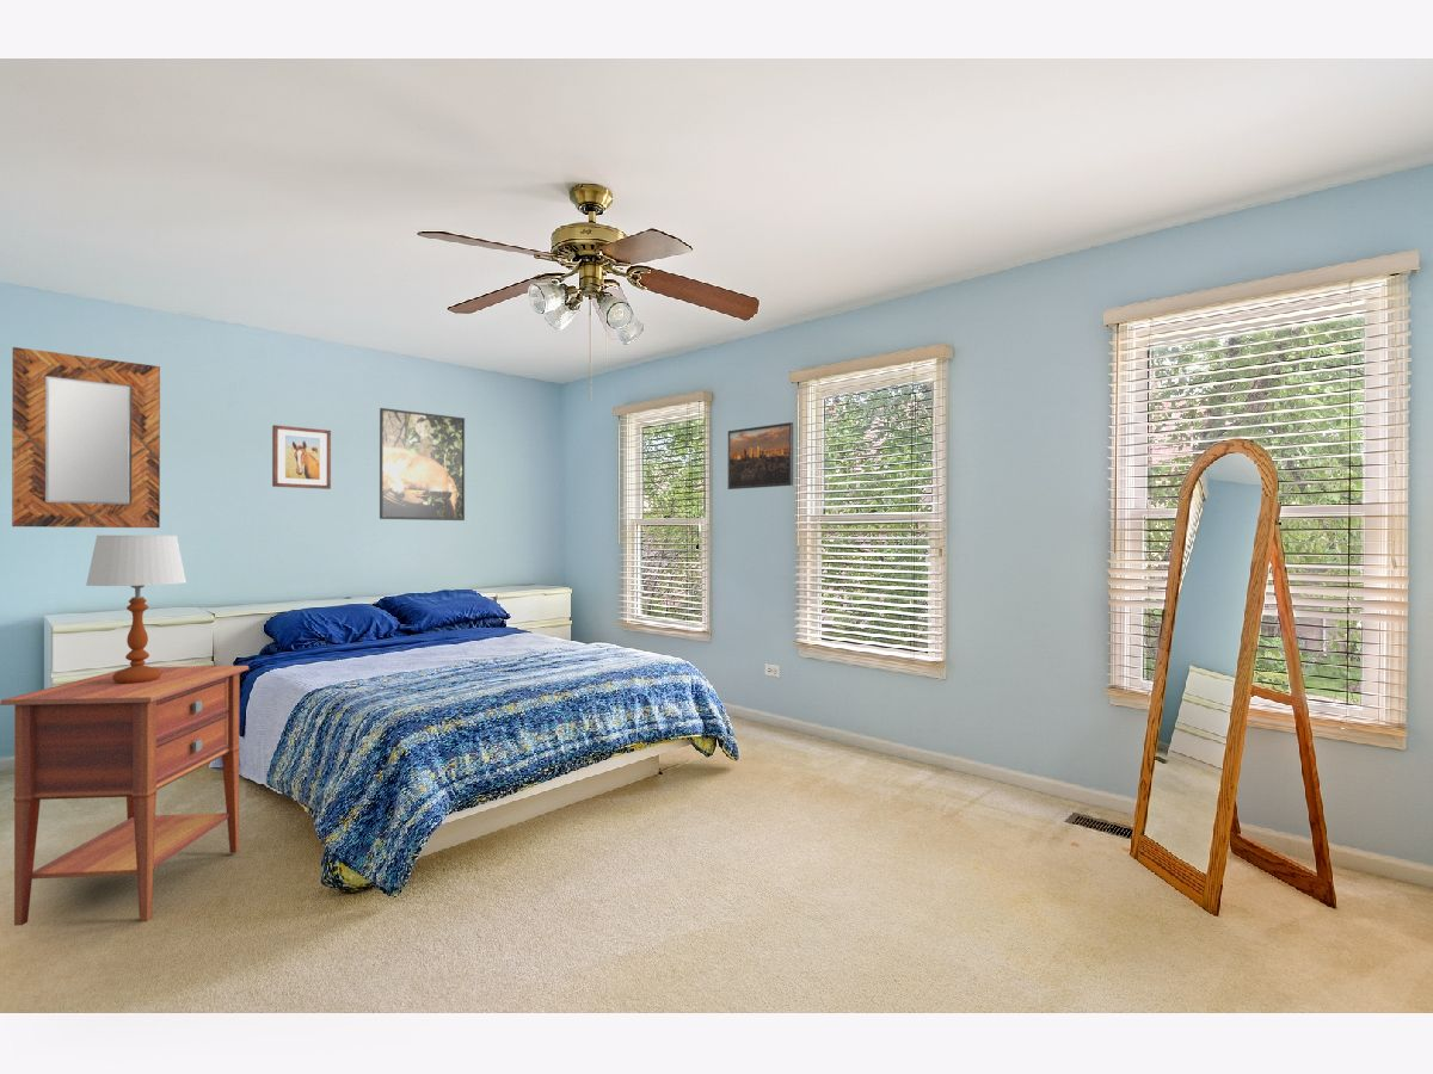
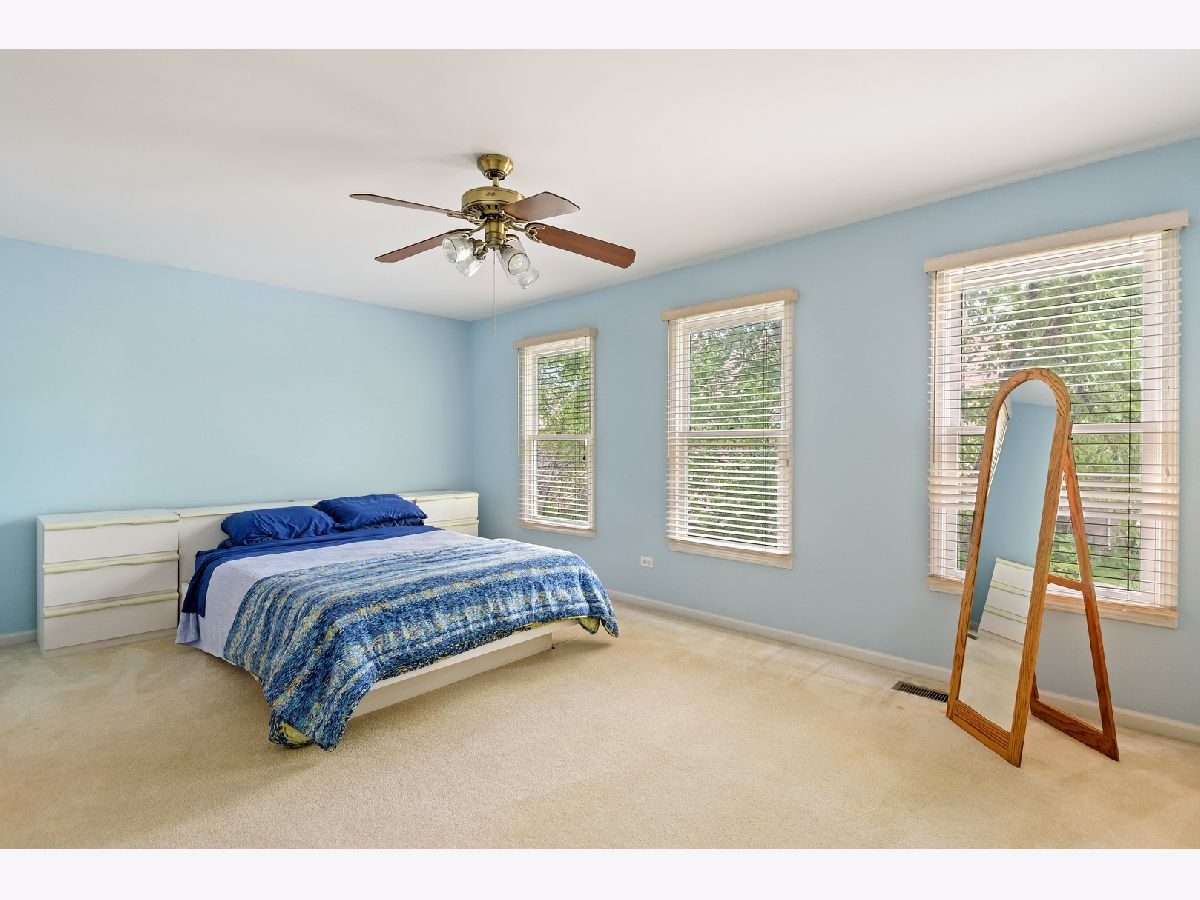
- wall art [271,424,332,490]
- table lamp [85,535,187,684]
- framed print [726,421,794,490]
- nightstand [0,665,251,927]
- home mirror [11,346,161,529]
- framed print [379,407,466,521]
